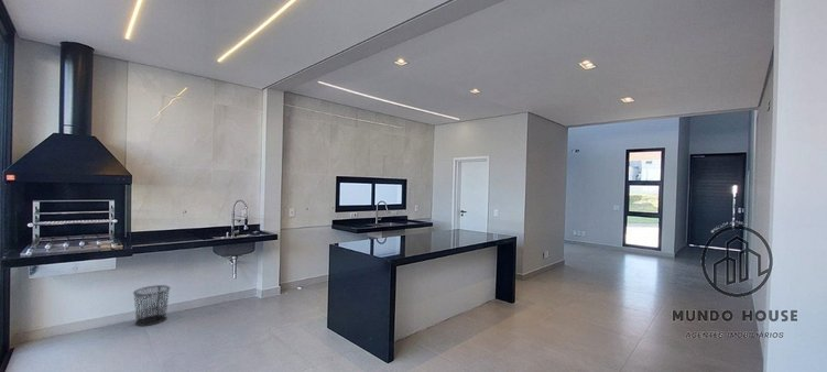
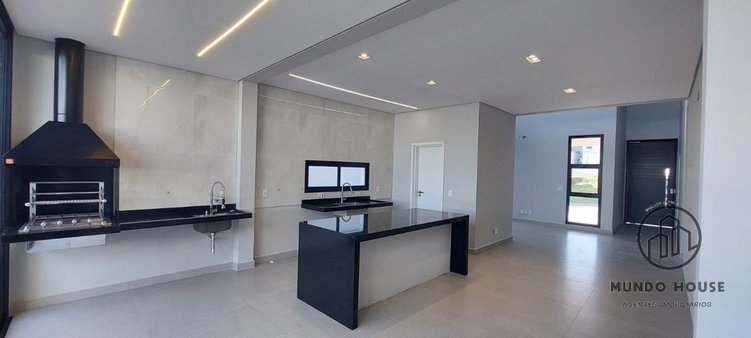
- waste bin [132,284,172,327]
